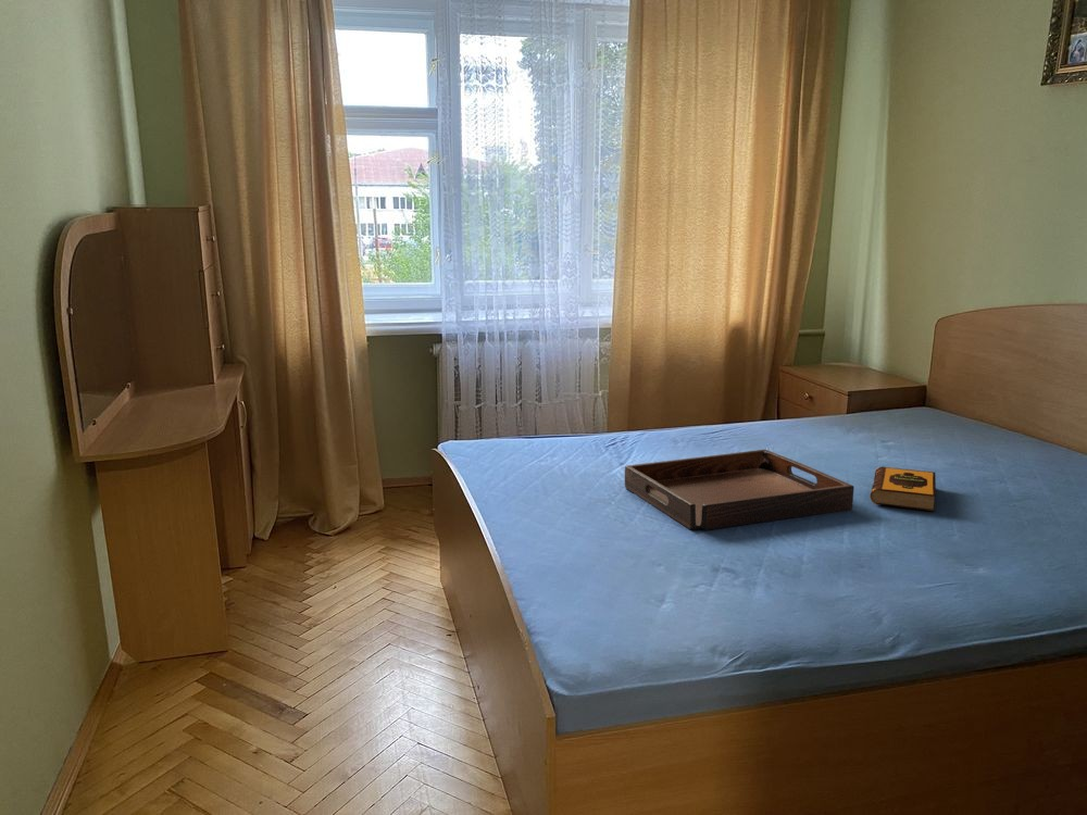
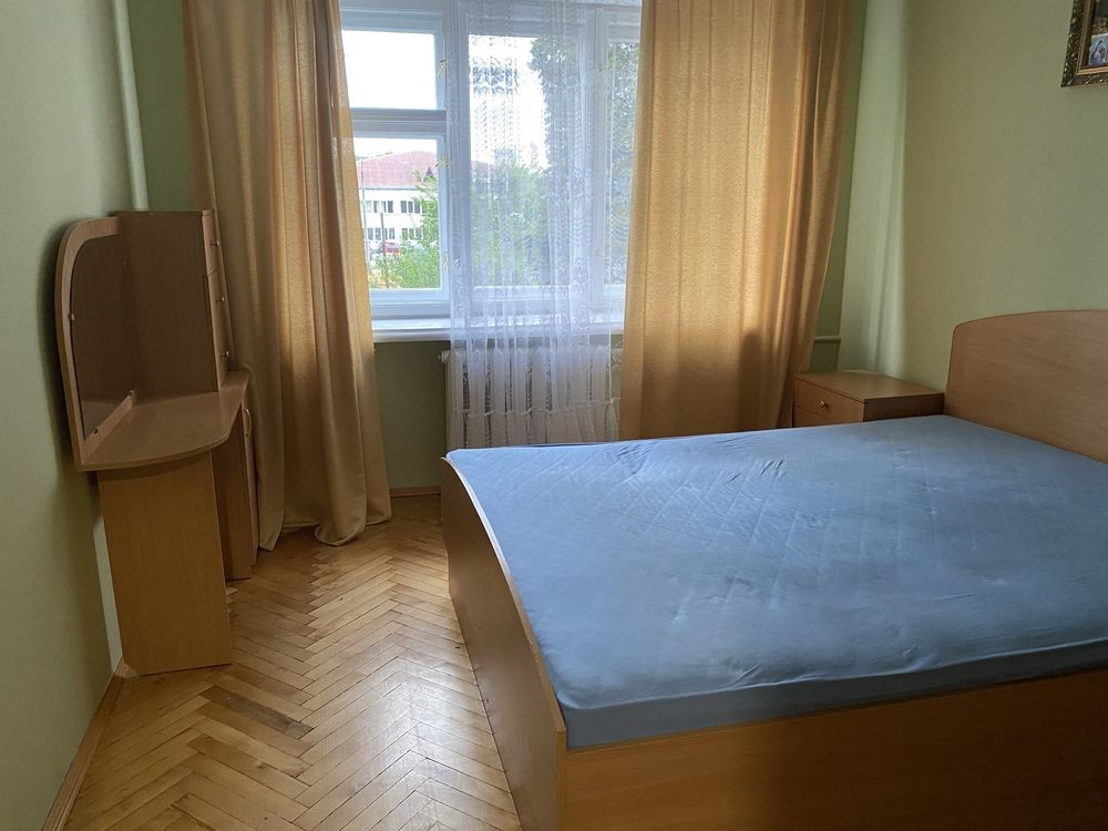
- serving tray [624,449,855,531]
- hardback book [870,465,937,512]
